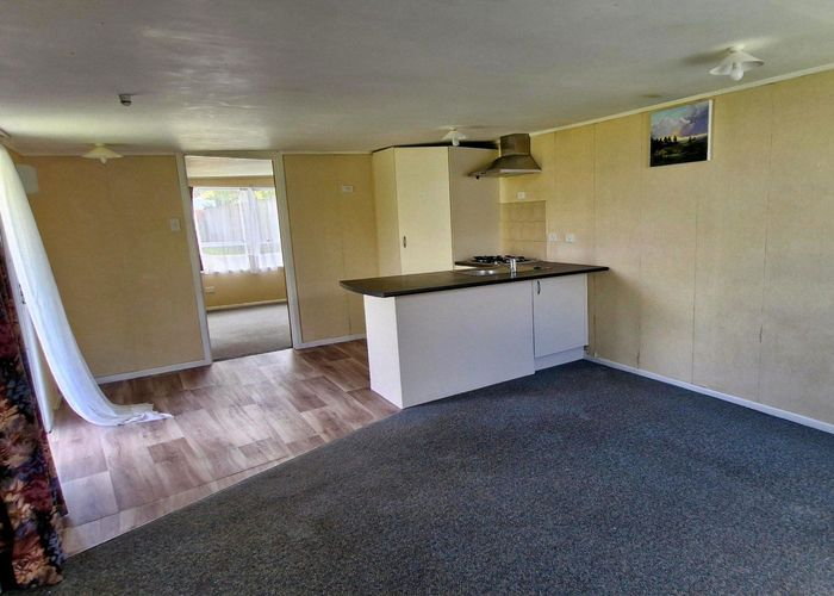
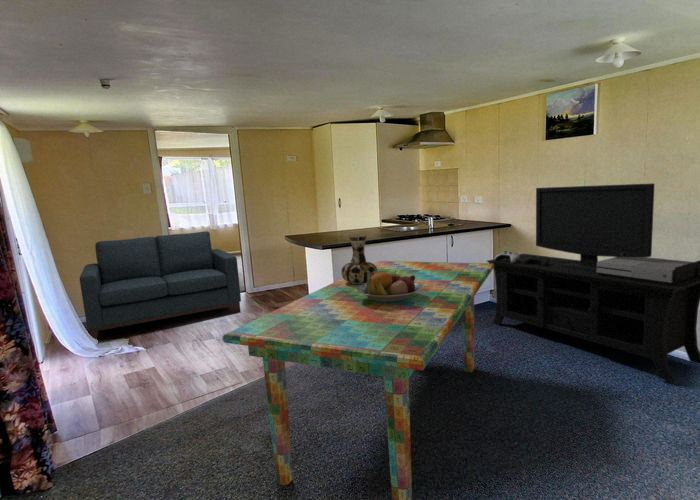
+ vase [340,234,377,284]
+ fruit bowl [357,271,423,303]
+ media console [486,182,700,383]
+ sofa [79,230,242,340]
+ dining table [221,260,494,500]
